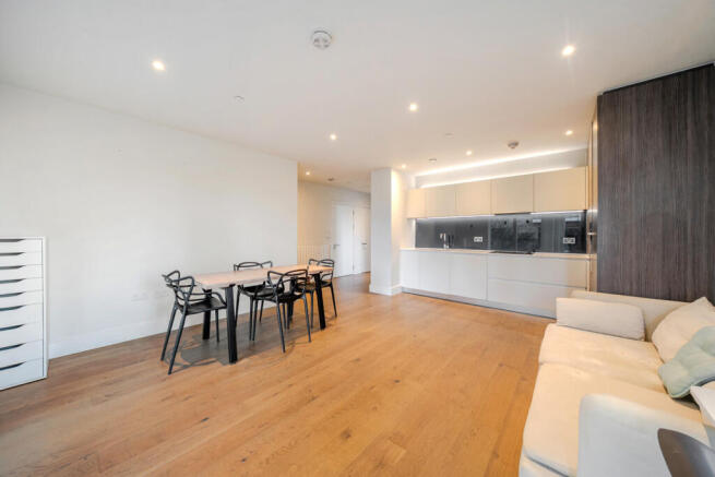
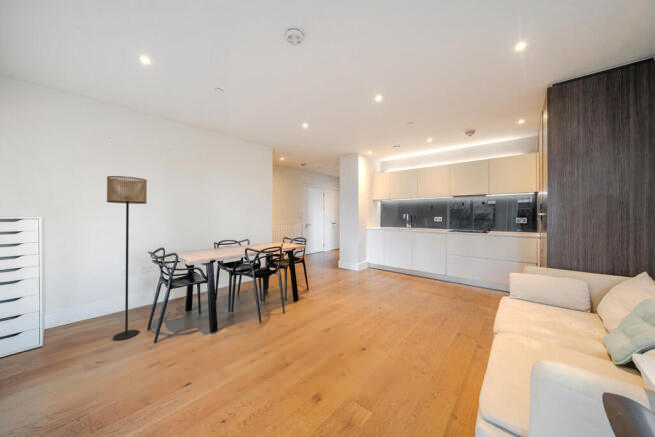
+ floor lamp [106,175,148,341]
